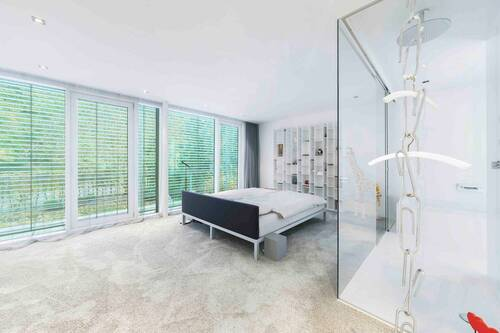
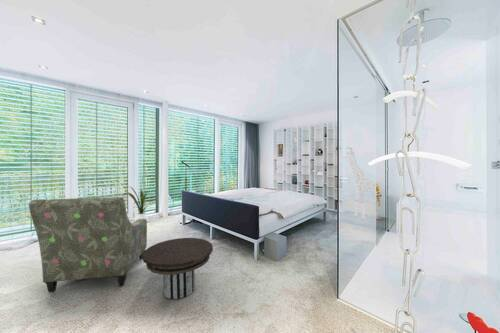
+ armchair [28,196,148,294]
+ side table [142,237,214,300]
+ house plant [125,186,151,222]
